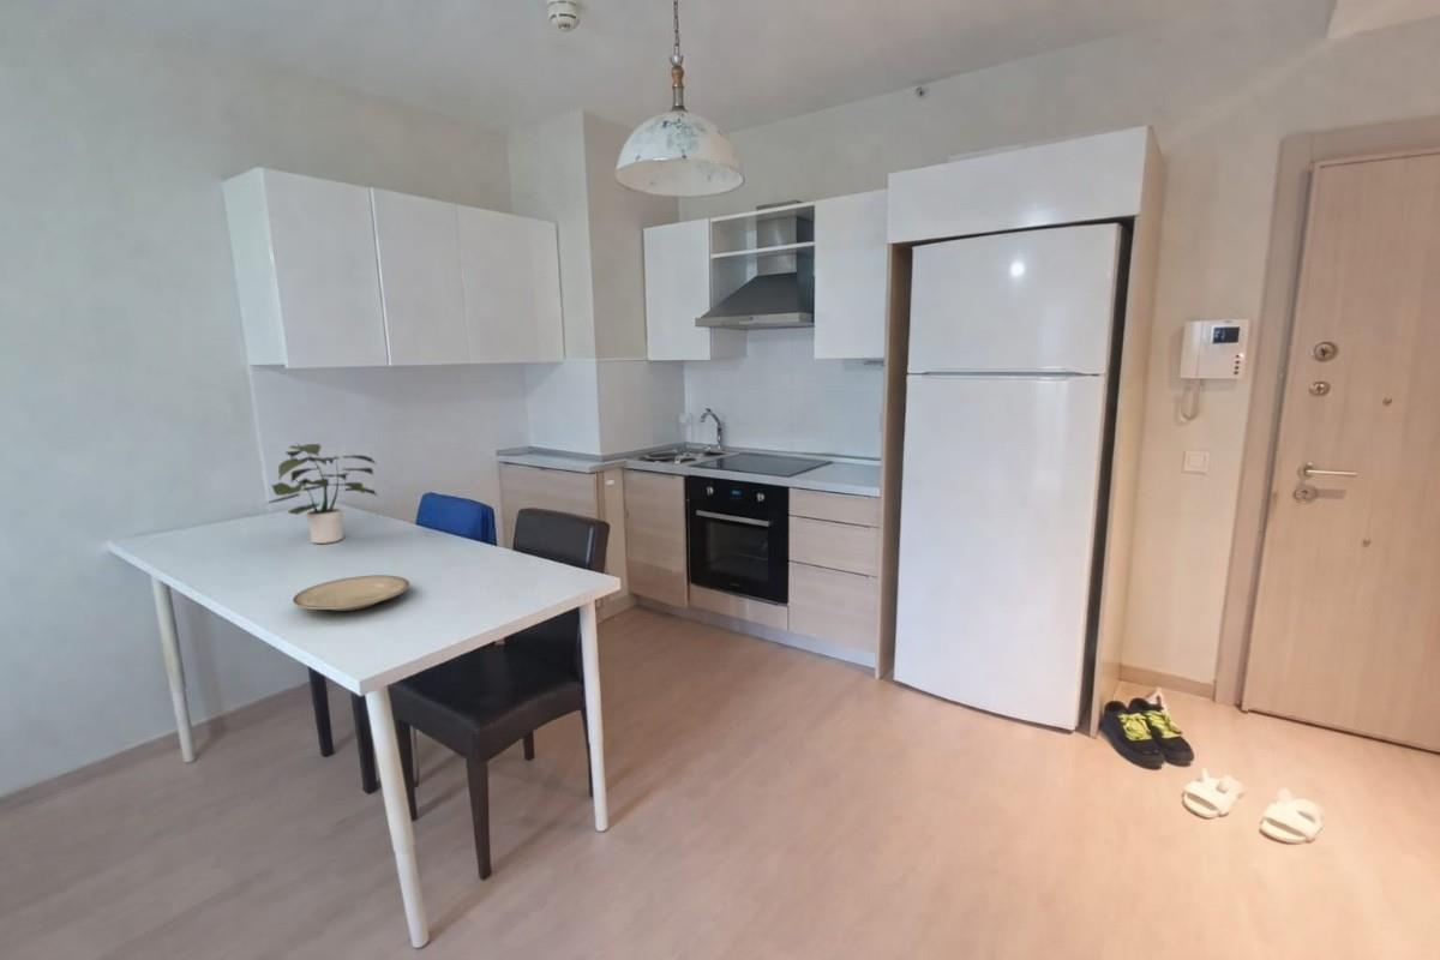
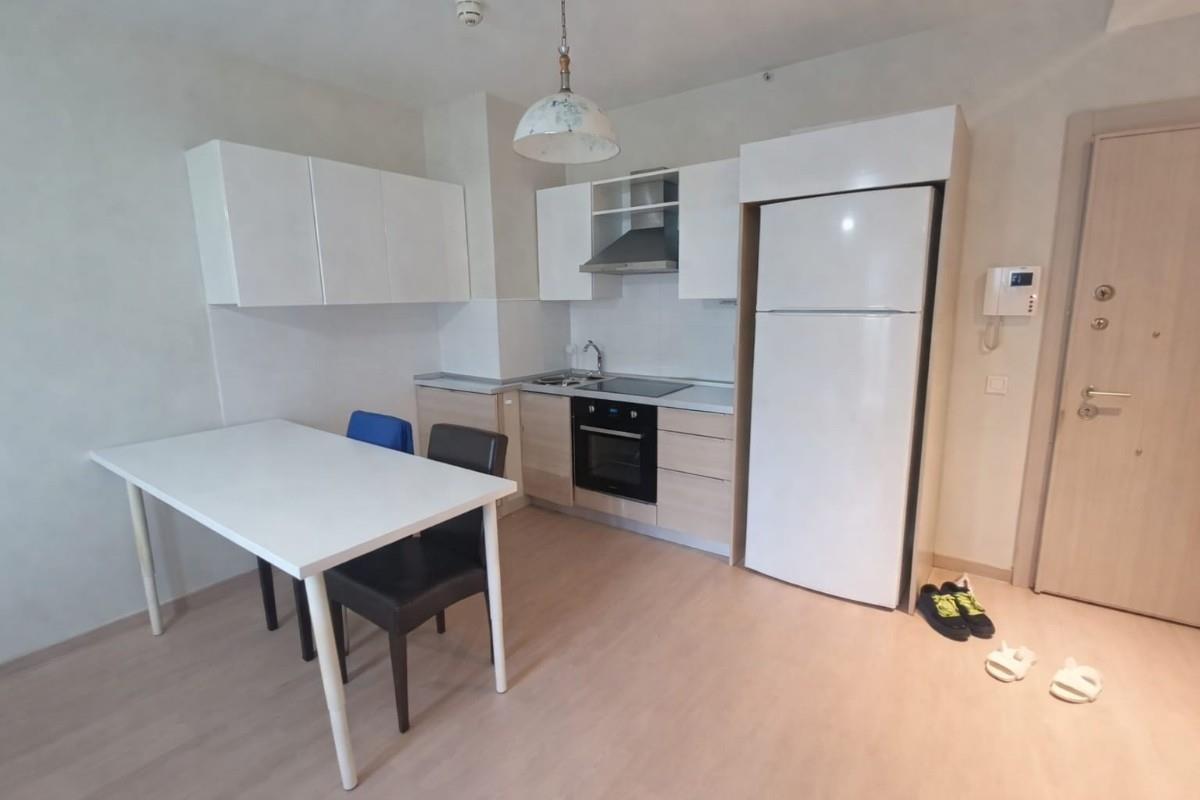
- potted plant [265,442,380,545]
- plate [292,574,410,612]
